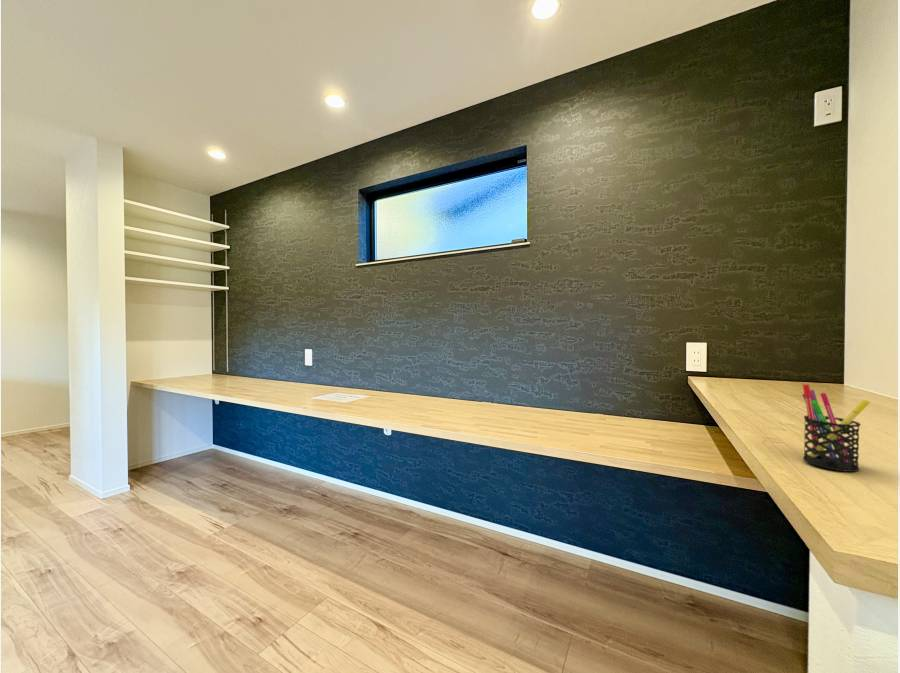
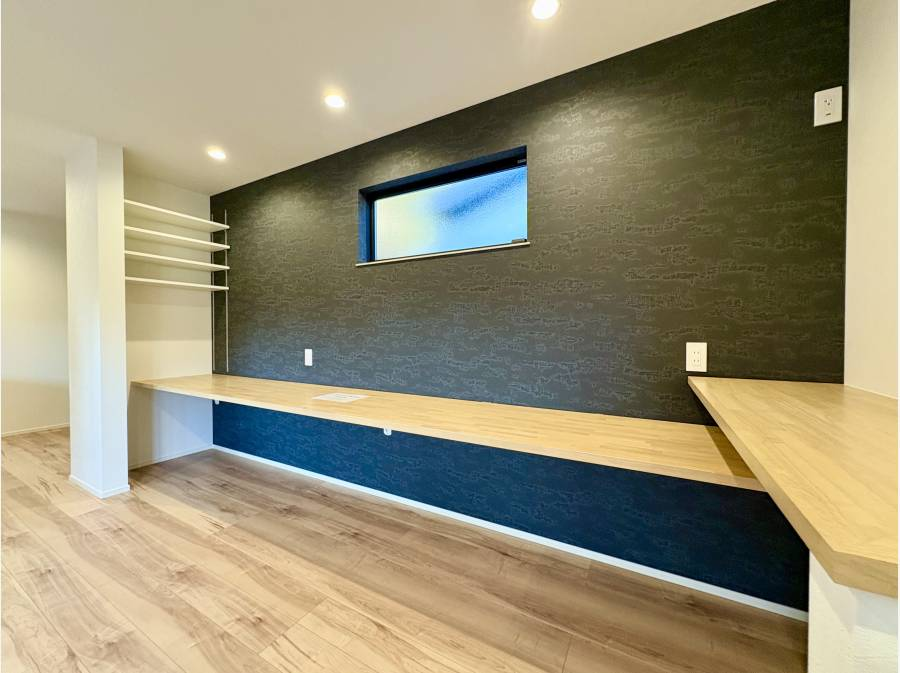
- pen holder [801,383,871,473]
